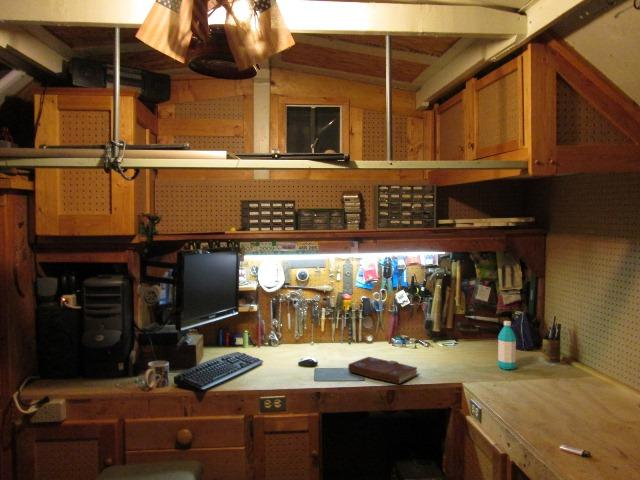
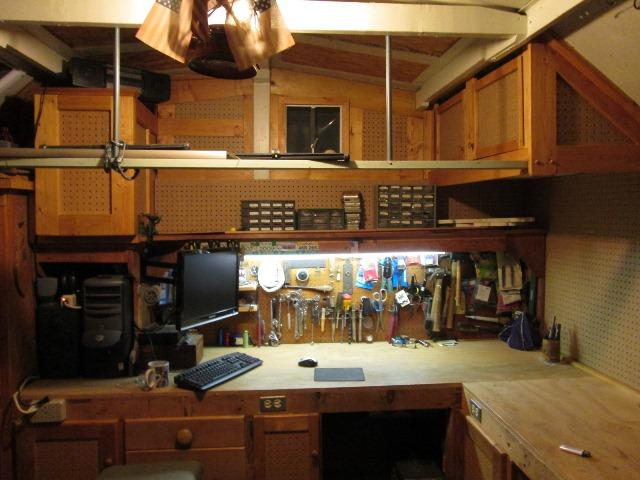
- water bottle [497,320,517,371]
- book [347,356,420,385]
